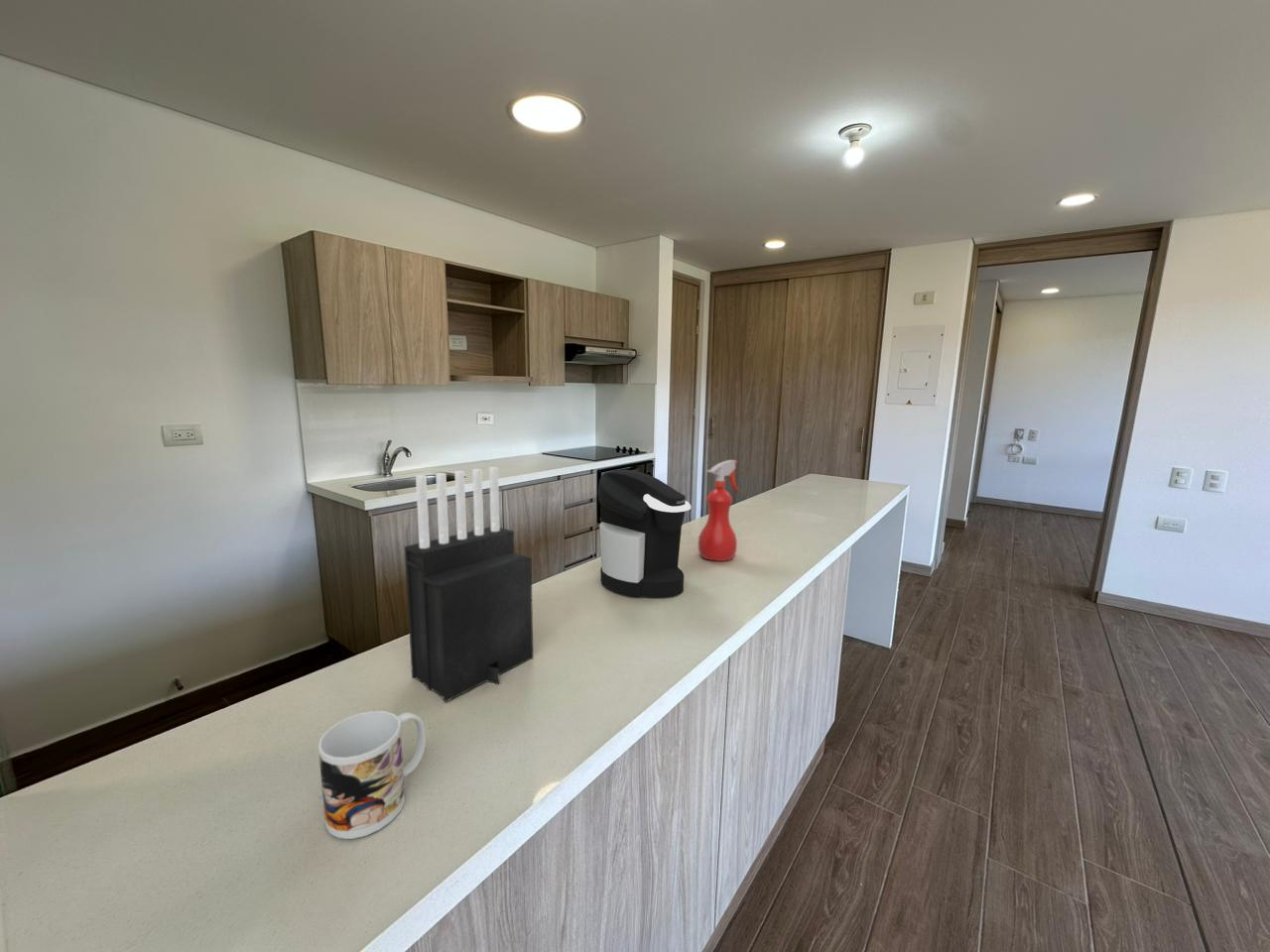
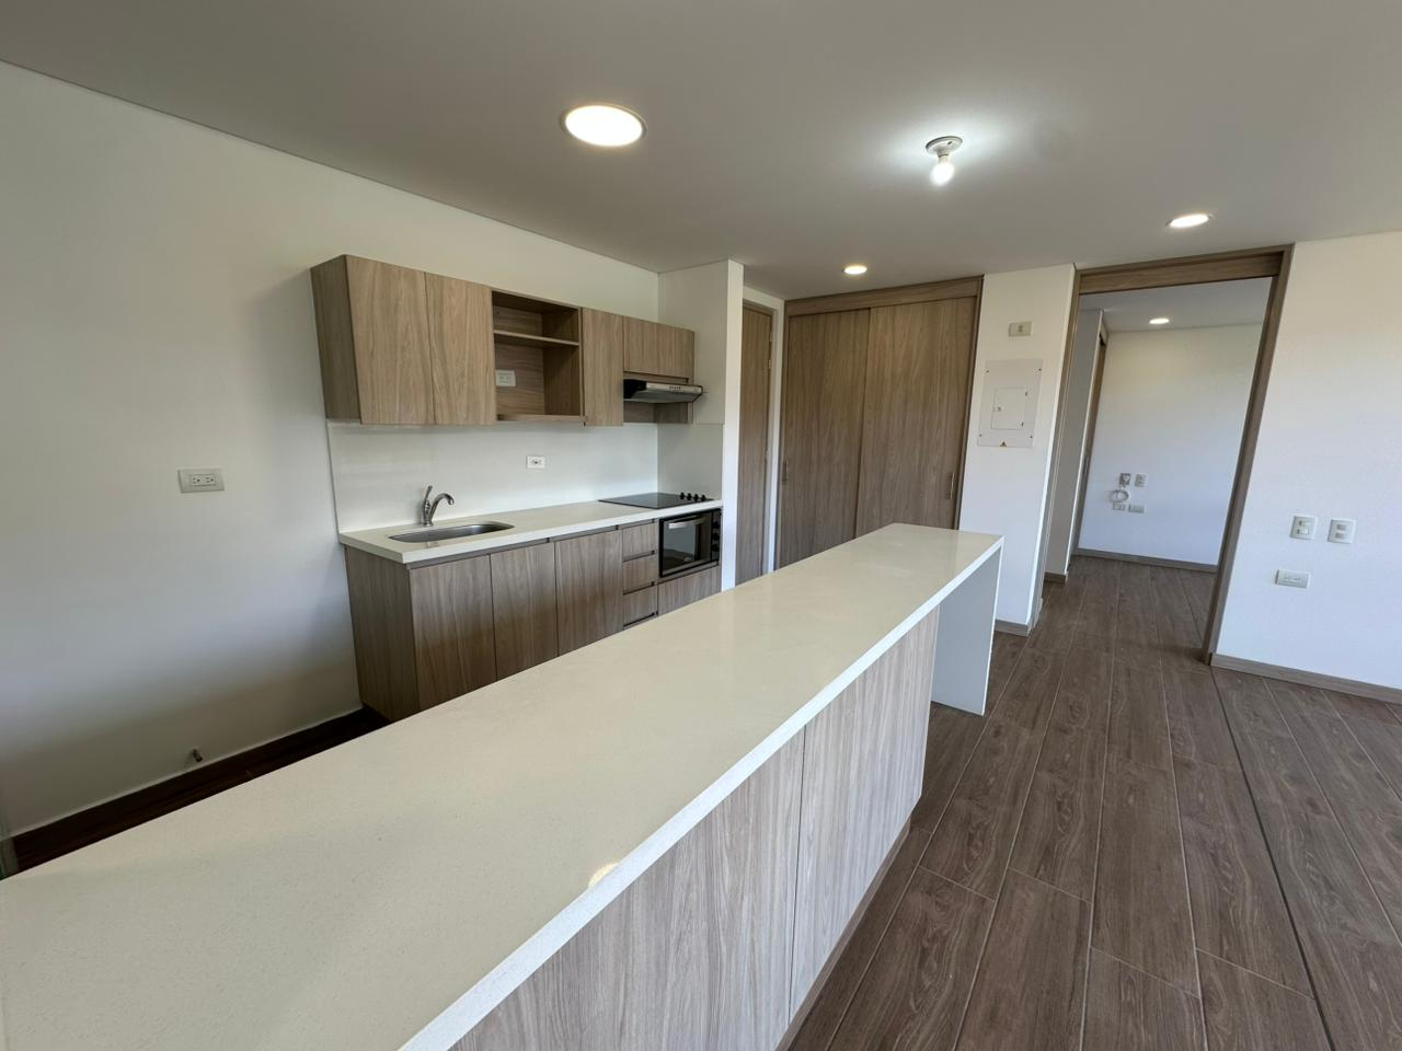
- coffee maker [597,469,692,599]
- spray bottle [698,459,740,562]
- knife block [404,466,534,703]
- mug [318,710,427,840]
